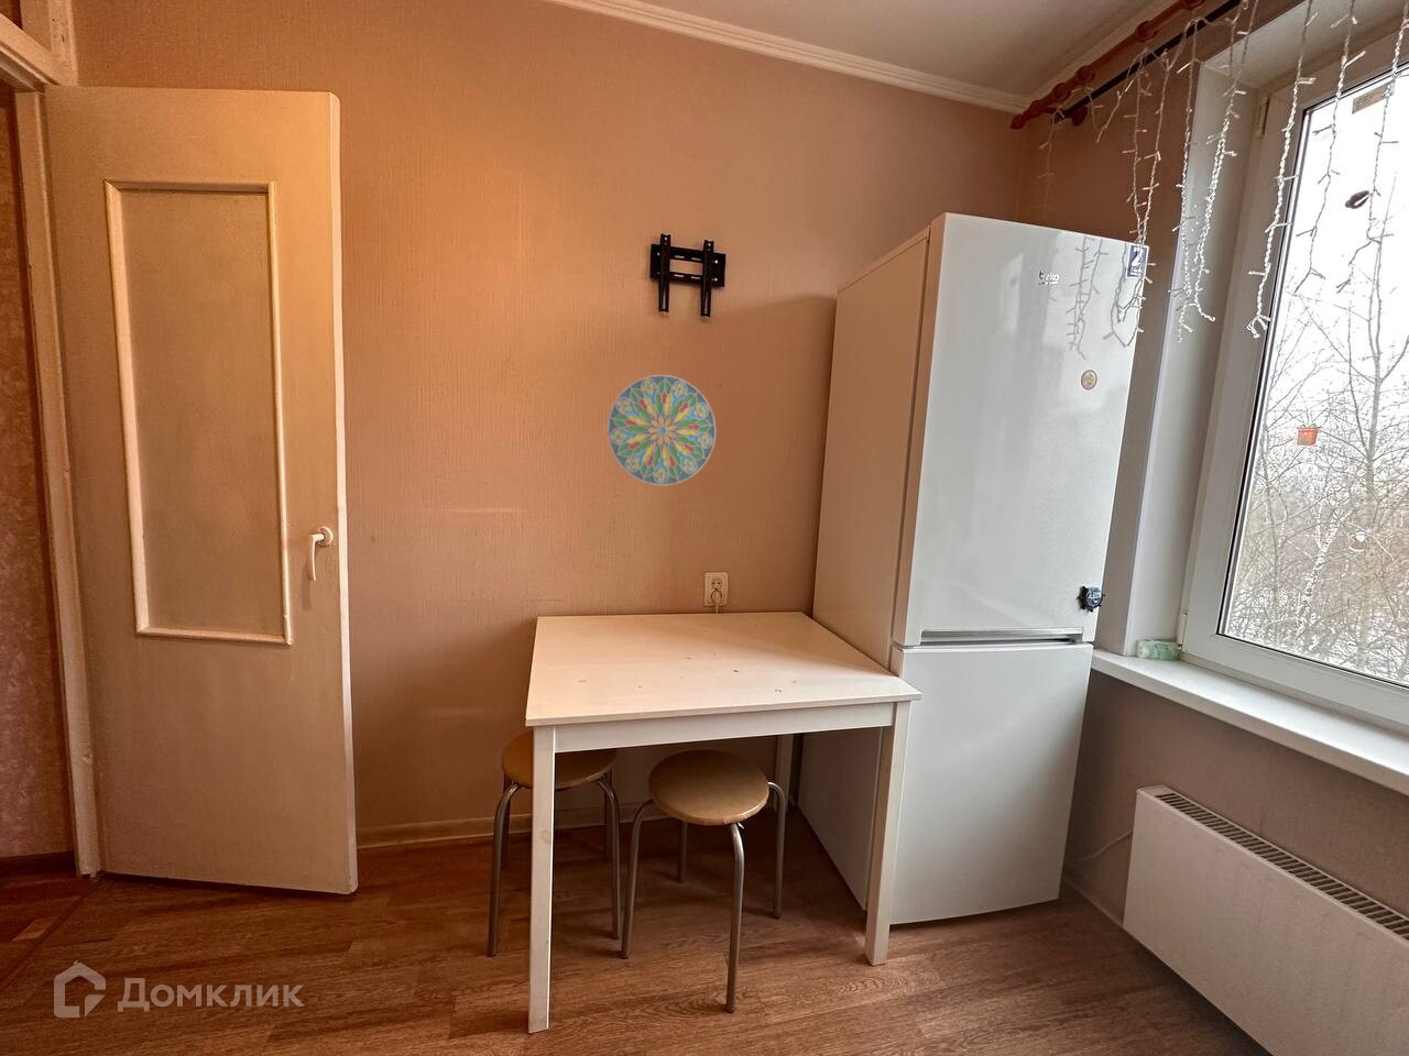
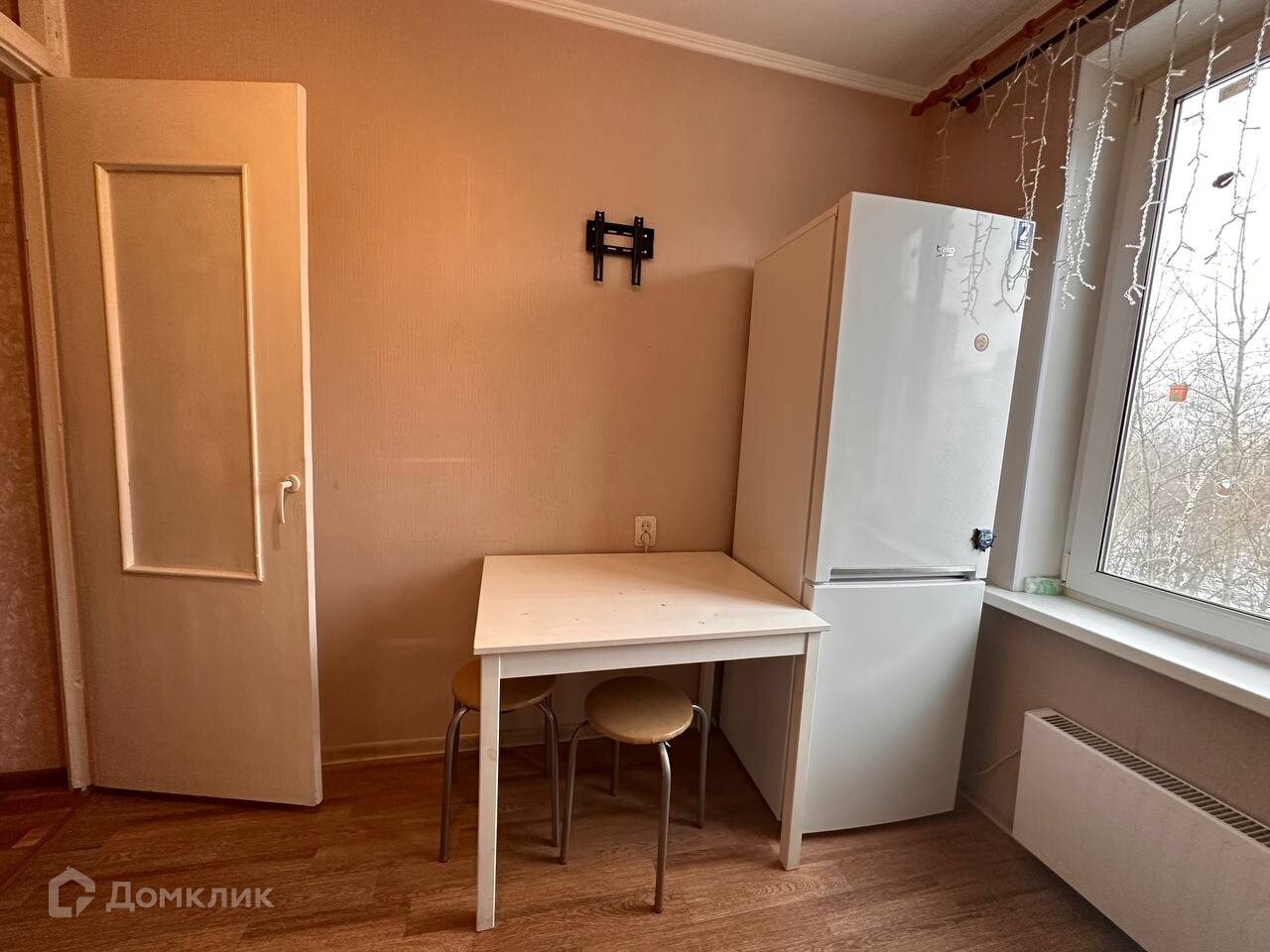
- decorative plate [607,374,717,486]
